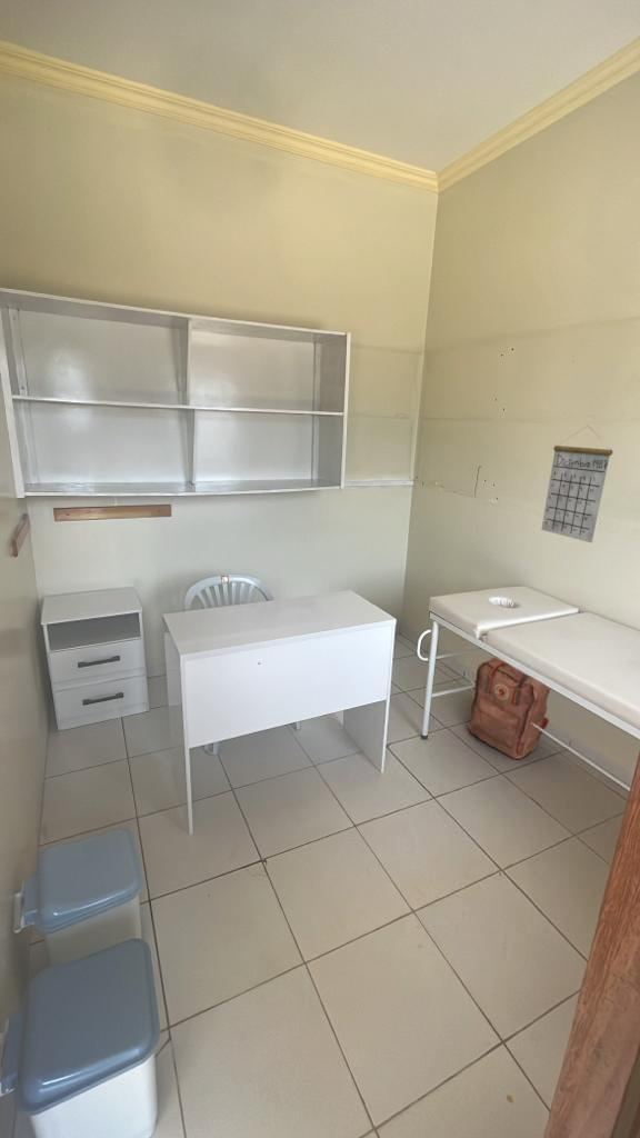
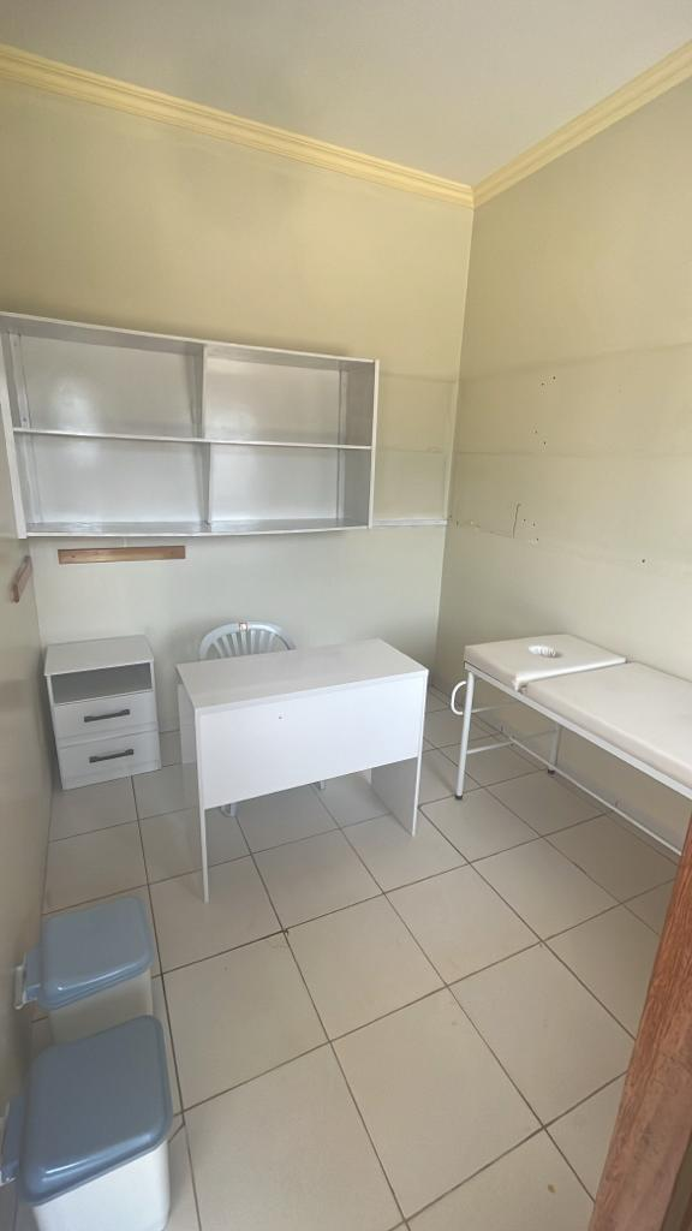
- calendar [540,426,614,545]
- backpack [467,657,551,760]
